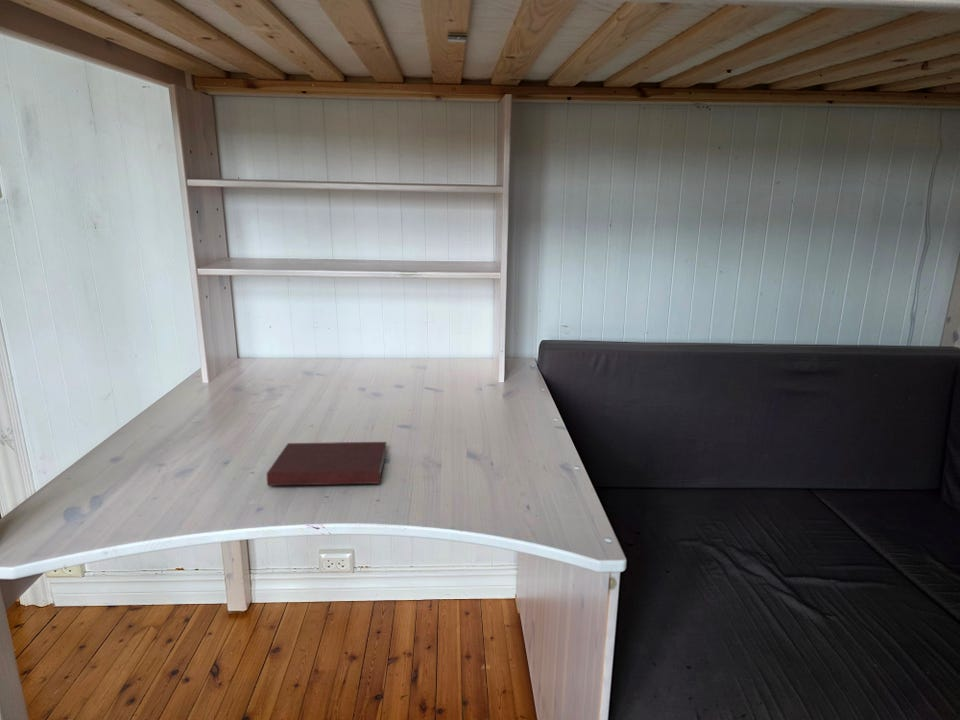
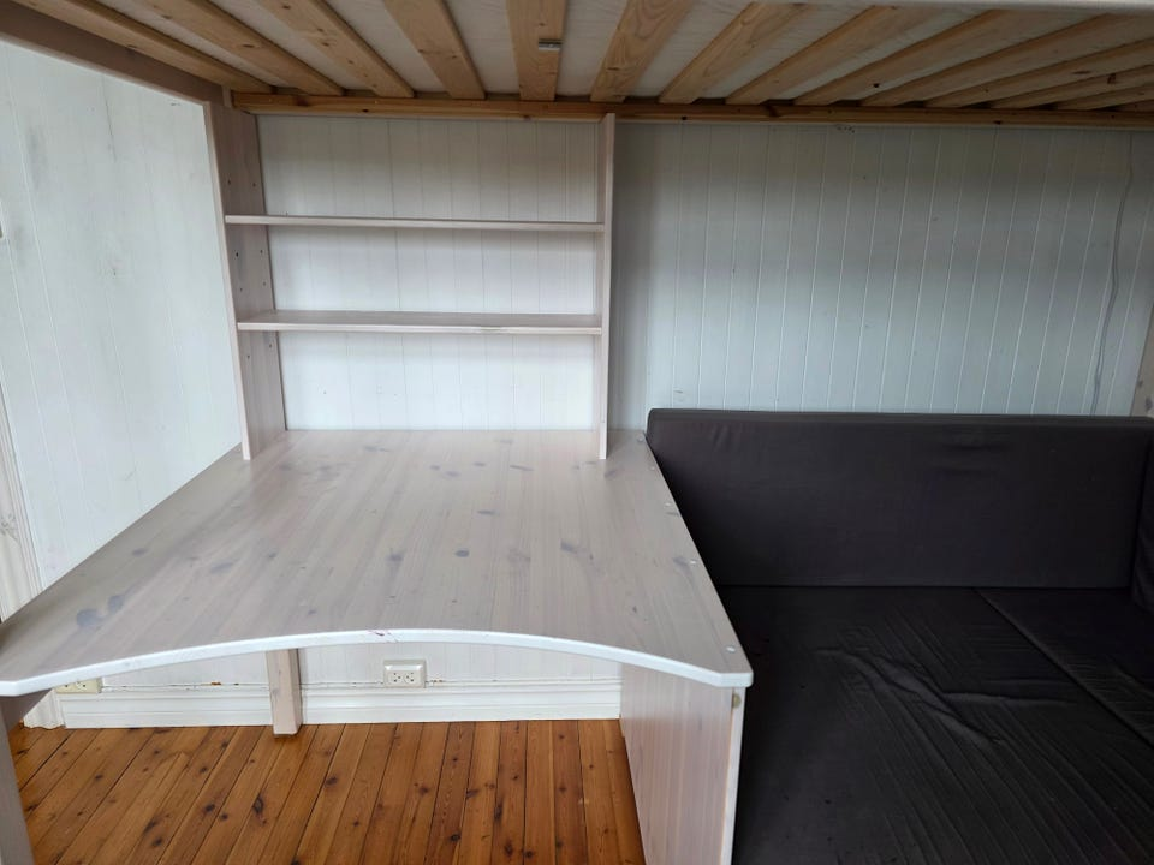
- notebook [266,441,388,487]
